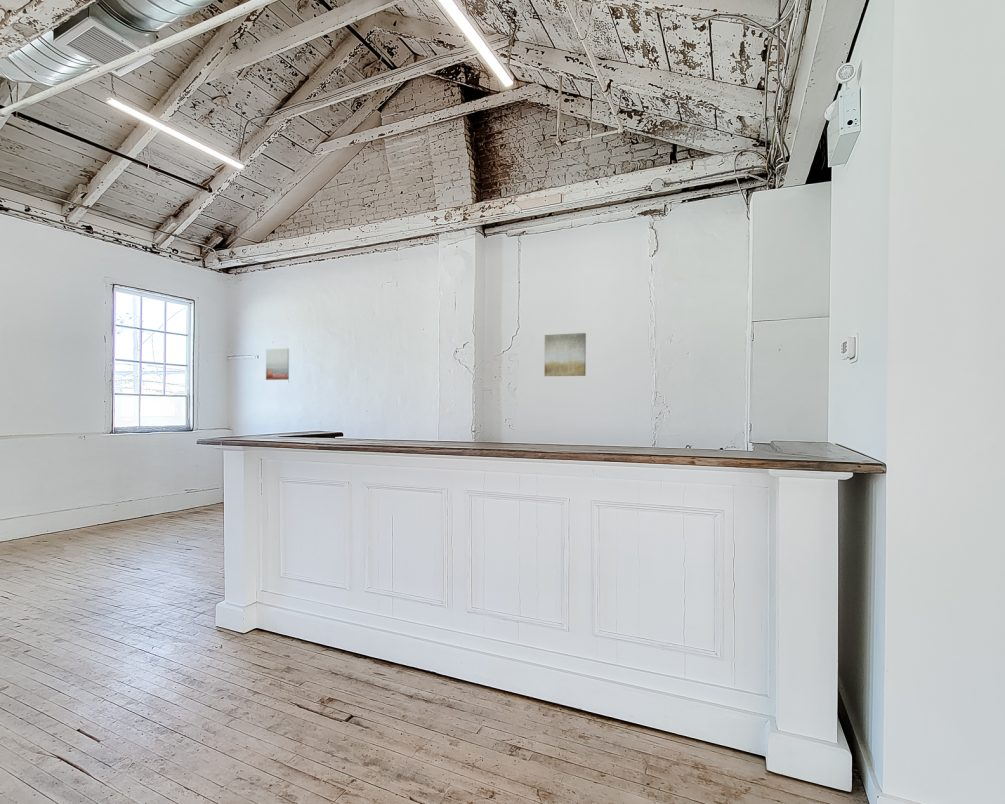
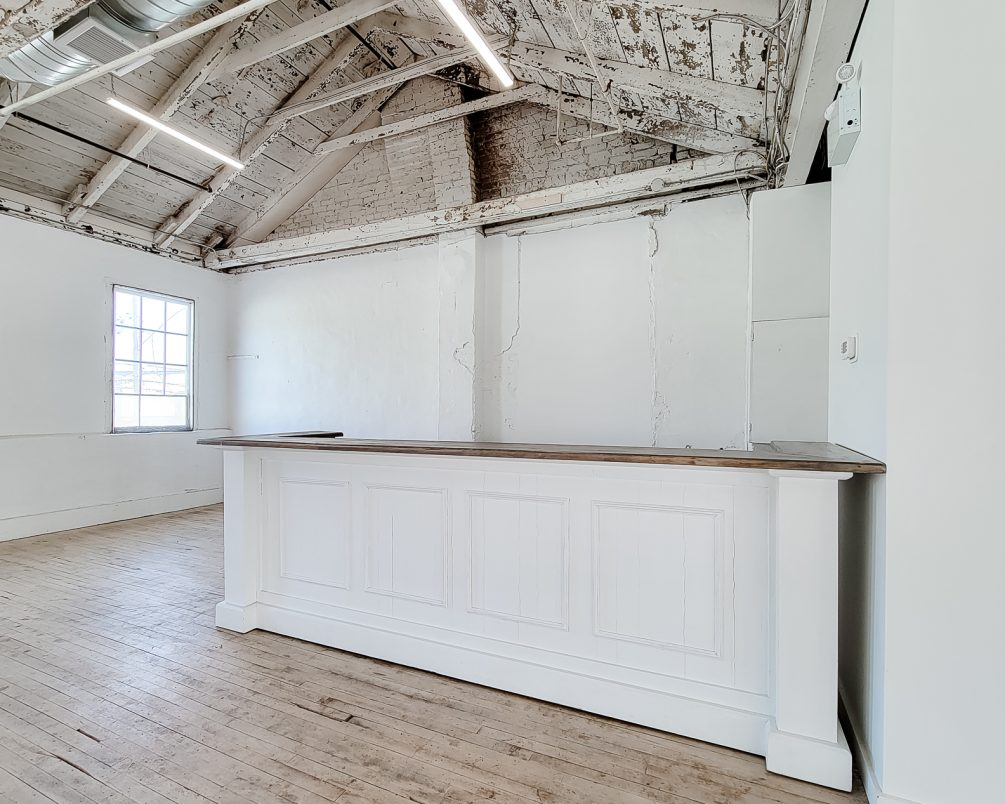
- wall art [543,332,587,377]
- wall art [265,347,290,381]
